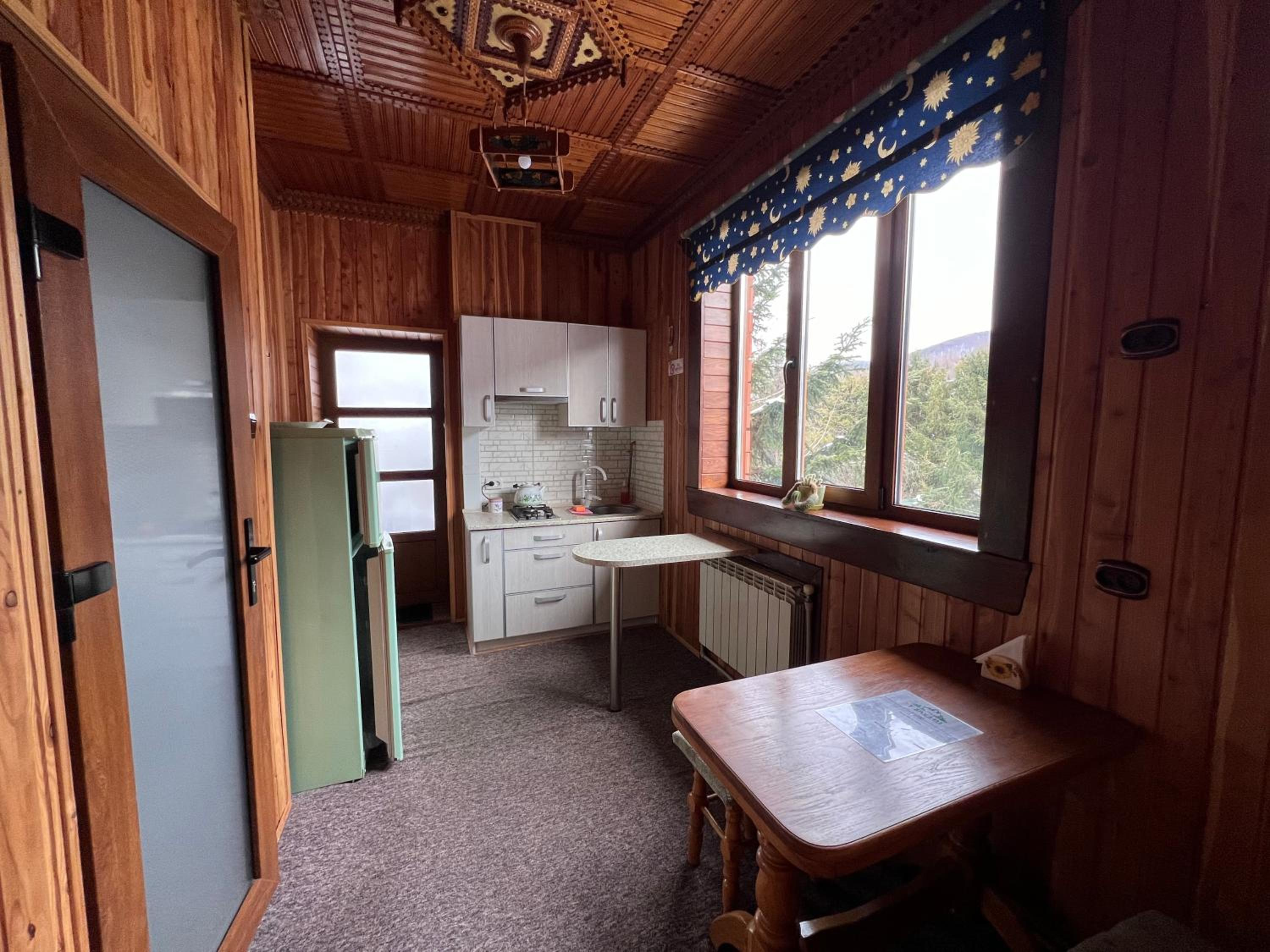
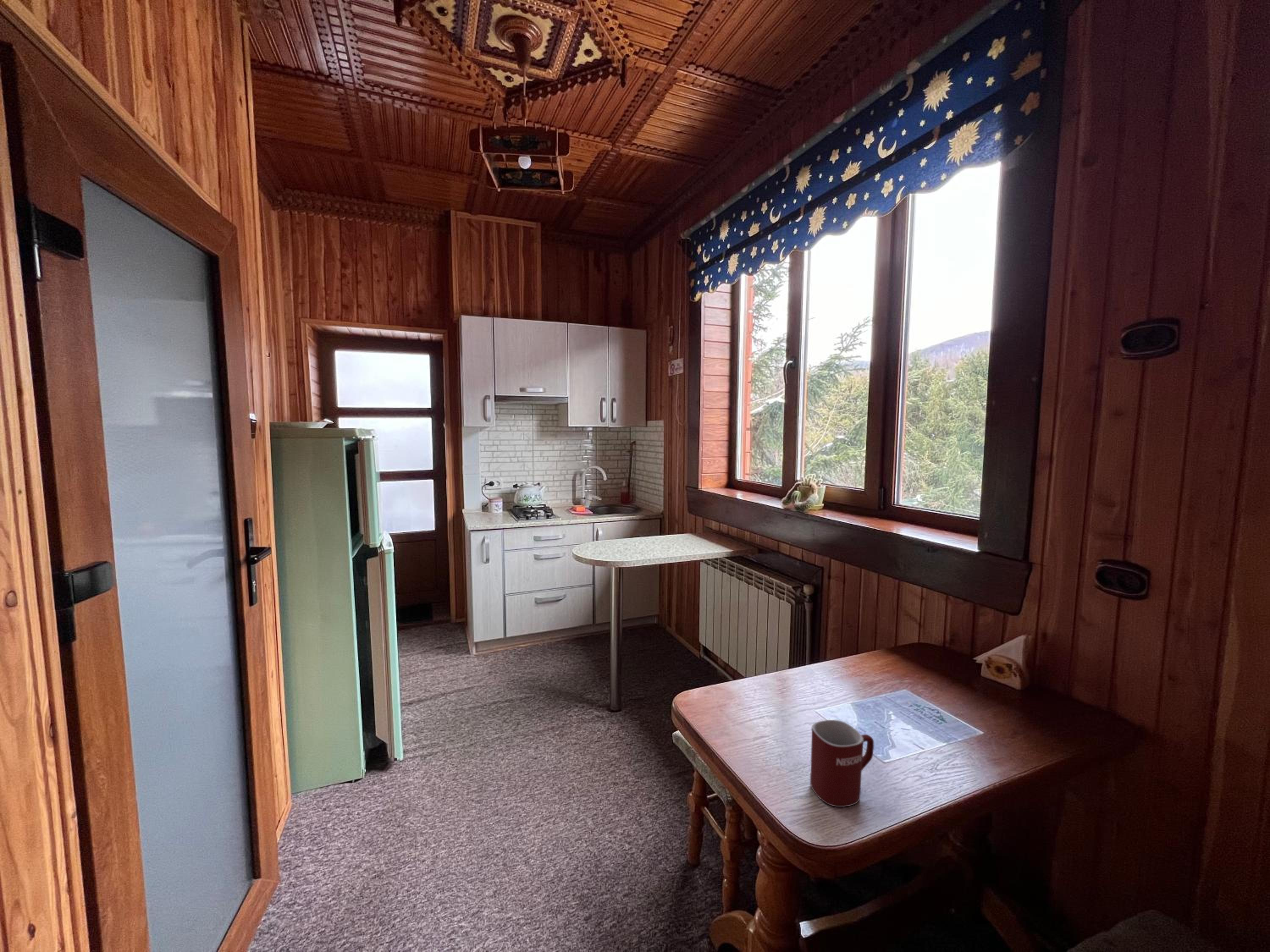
+ mug [810,719,874,807]
